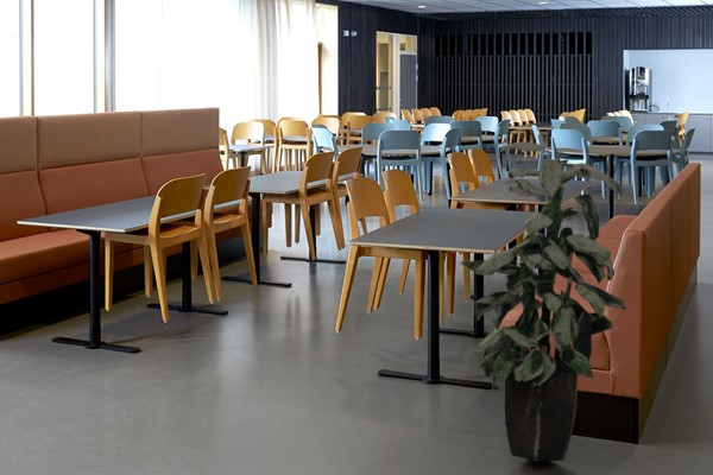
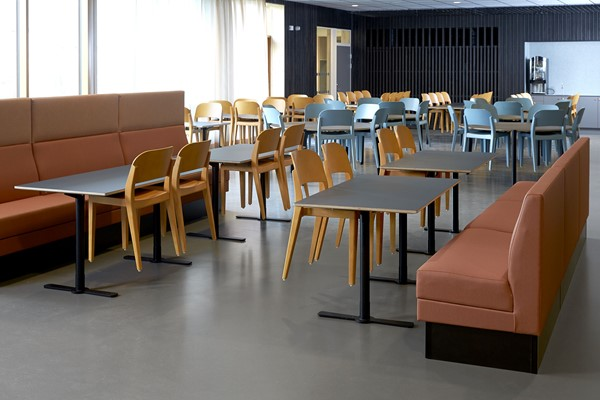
- indoor plant [460,141,627,462]
